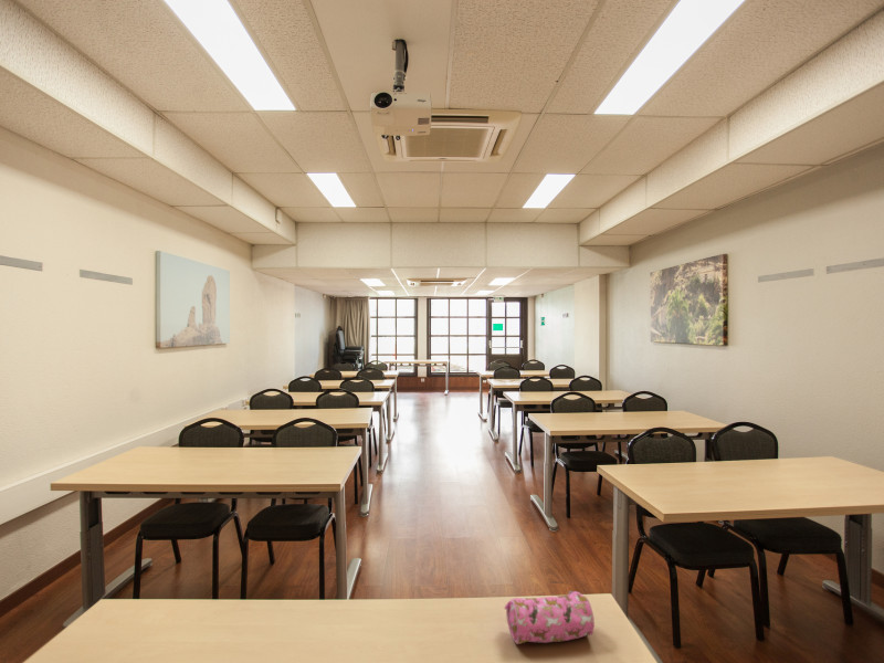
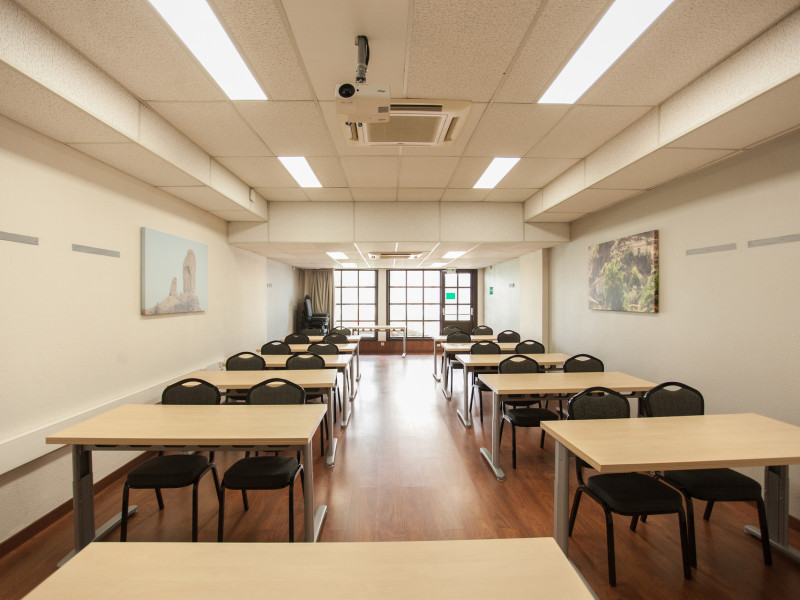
- pencil case [504,590,596,645]
